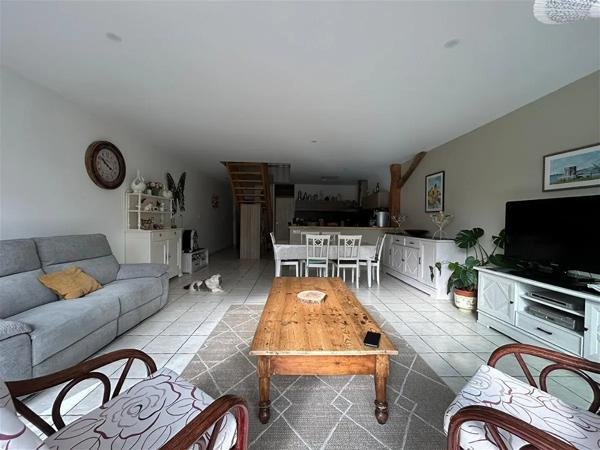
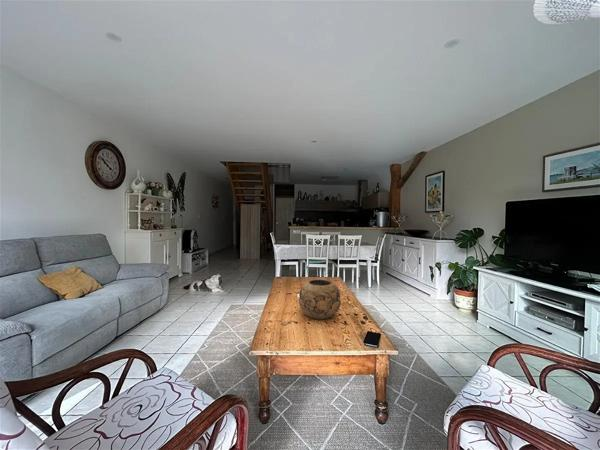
+ decorative bowl [298,279,342,320]
